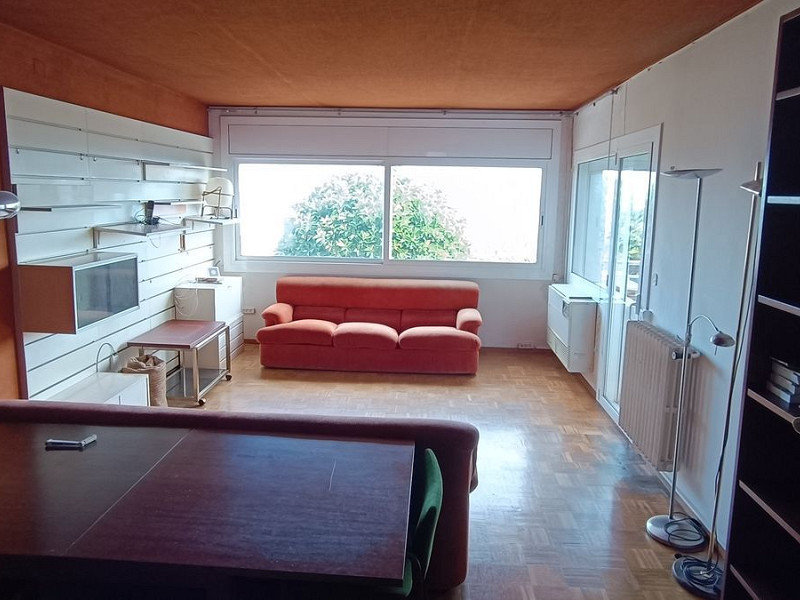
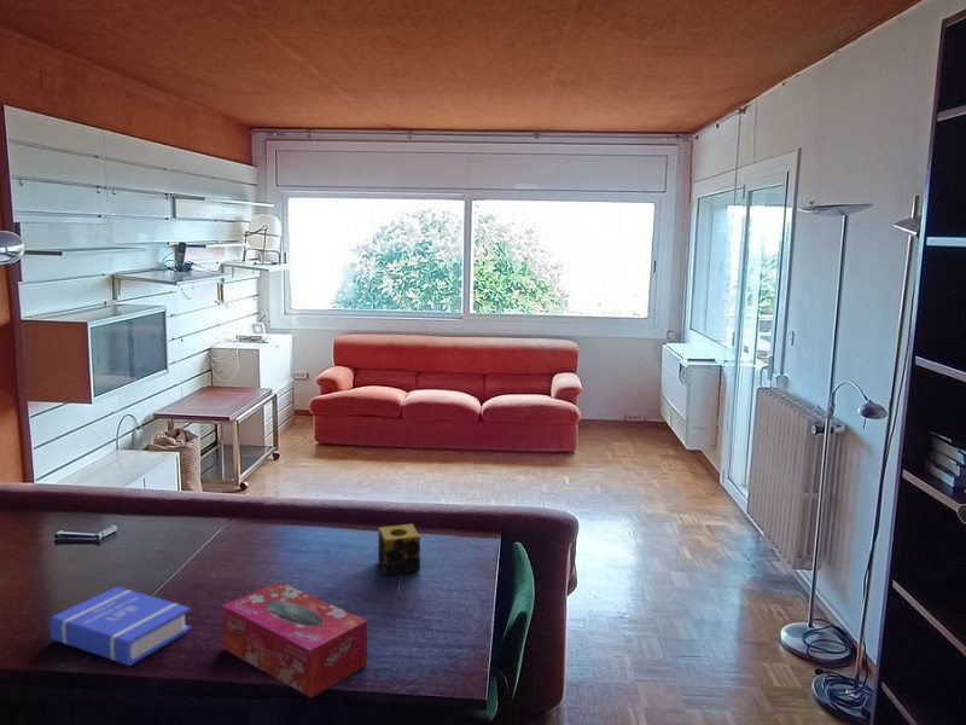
+ candle [377,523,421,575]
+ book [48,586,192,667]
+ tissue box [221,581,368,700]
